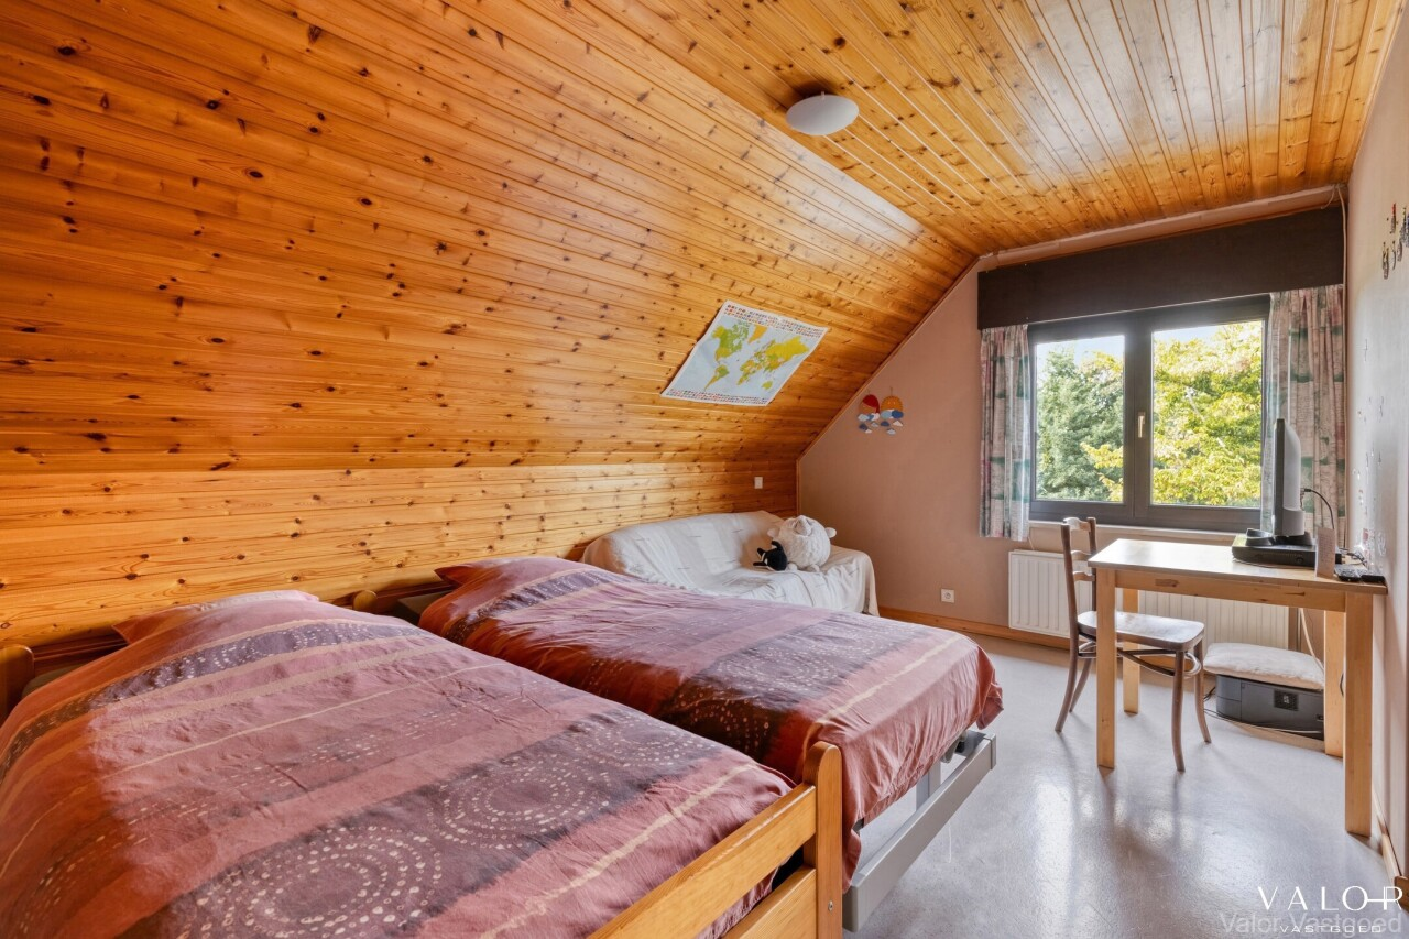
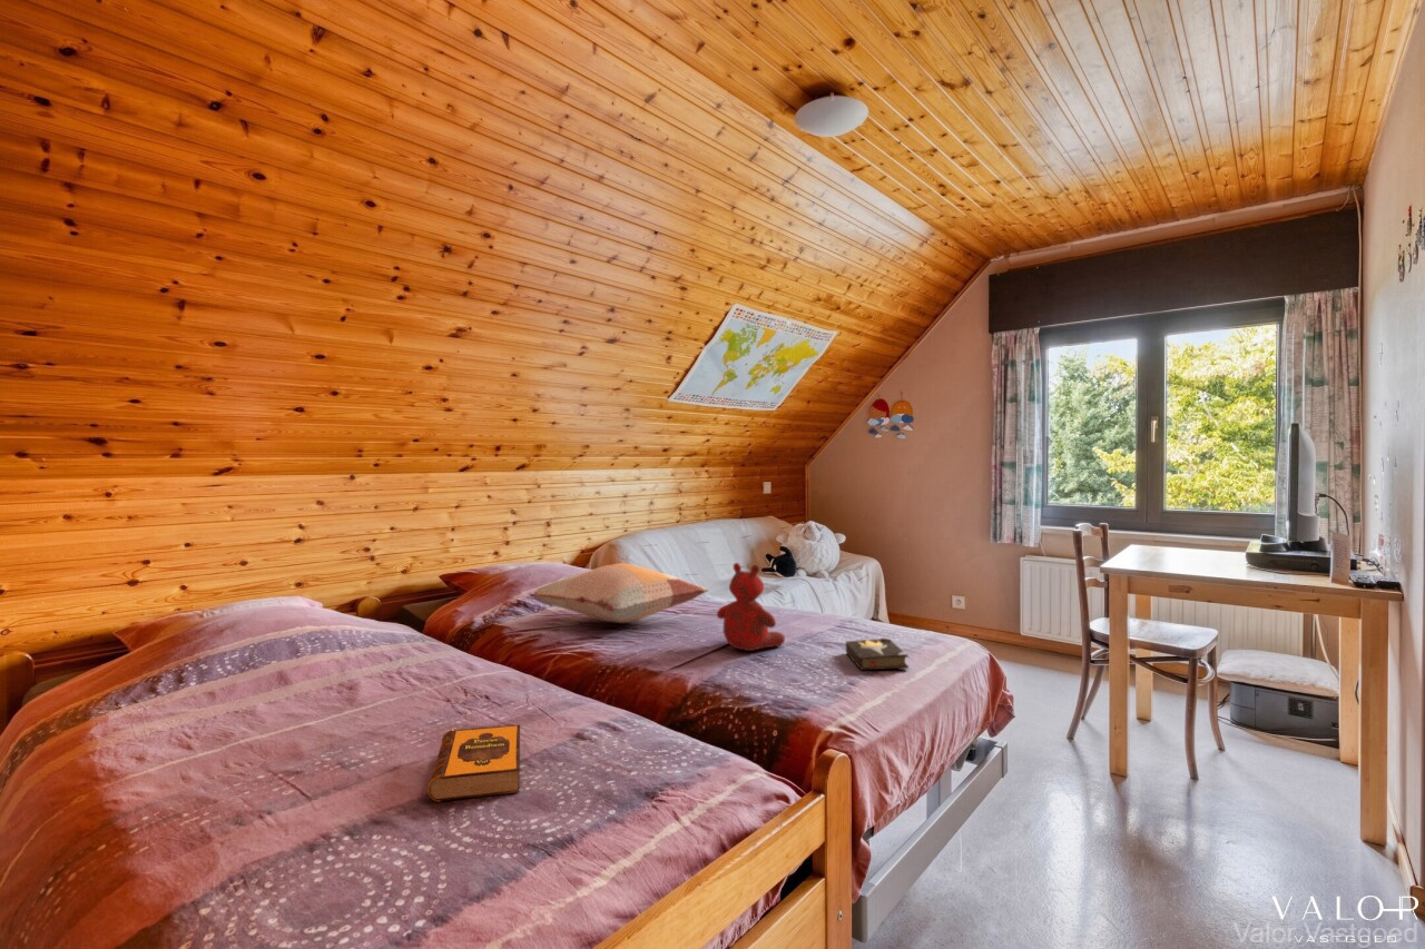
+ hardback book [426,723,521,803]
+ teddy bear [716,562,786,652]
+ hardback book [845,636,910,671]
+ decorative pillow [532,562,710,624]
